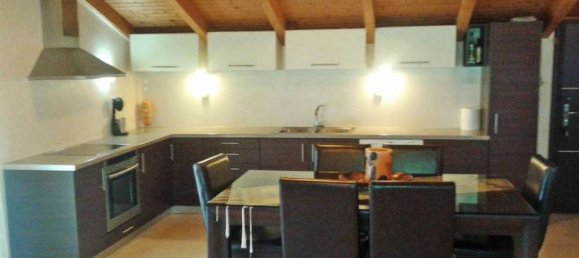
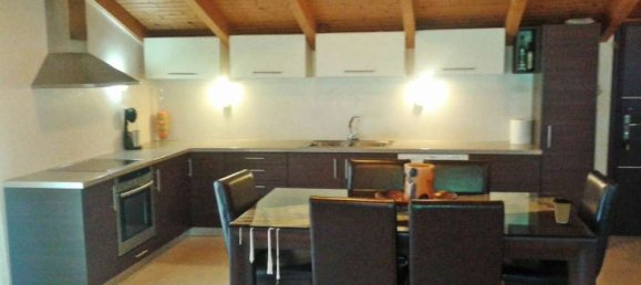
+ coffee cup [551,196,573,224]
